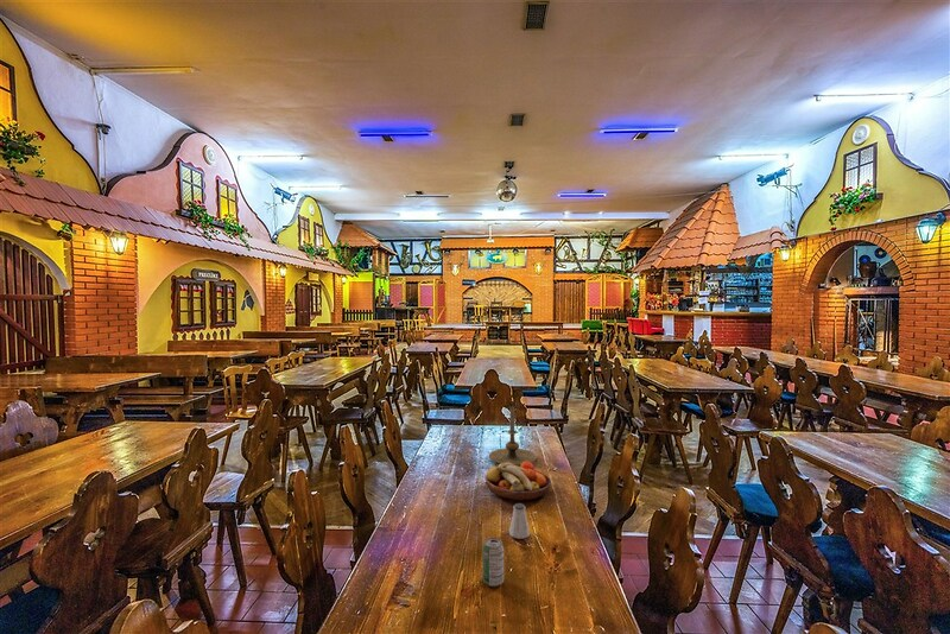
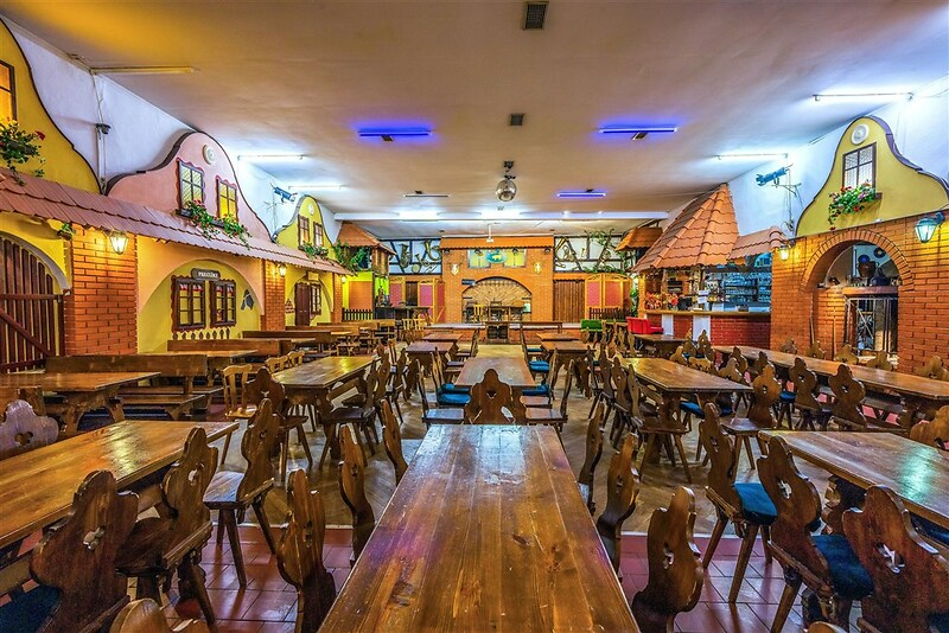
- fruit bowl [484,462,552,502]
- beverage can [482,537,505,588]
- saltshaker [508,502,531,540]
- candle holder [488,406,537,467]
